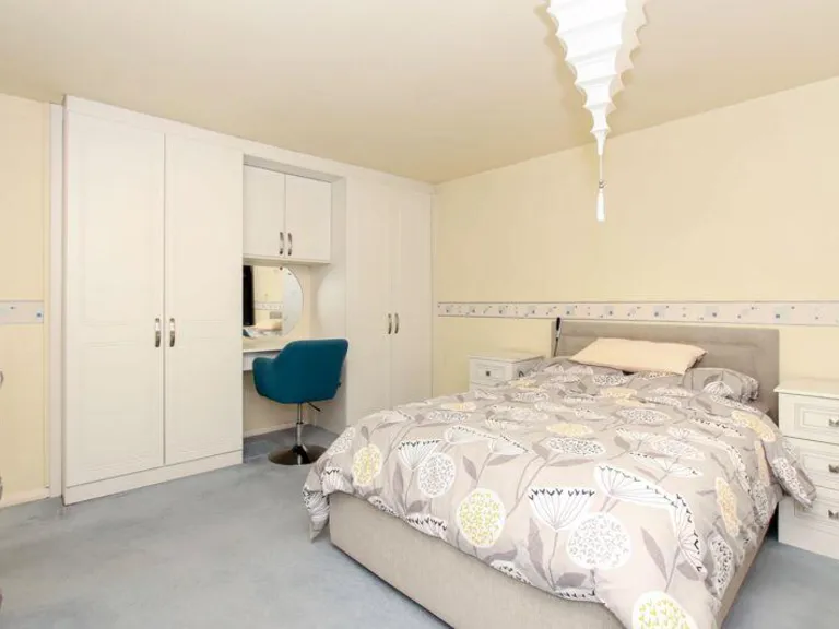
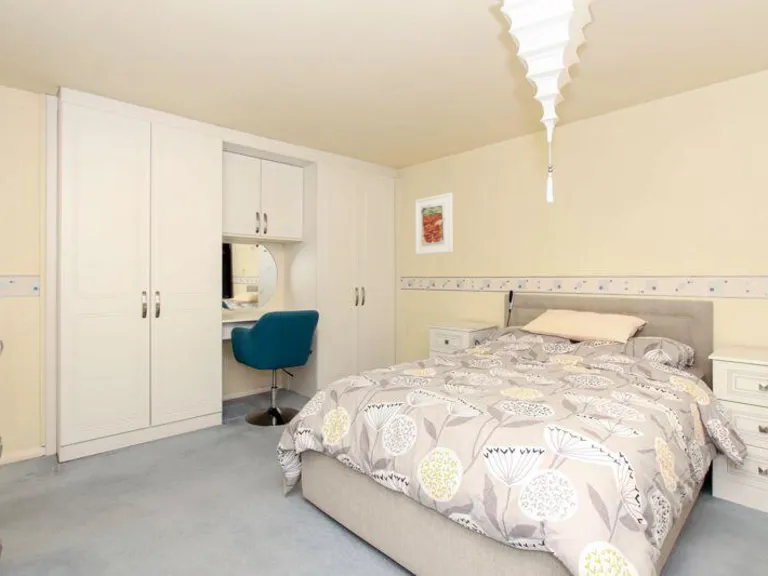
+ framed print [414,192,454,256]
